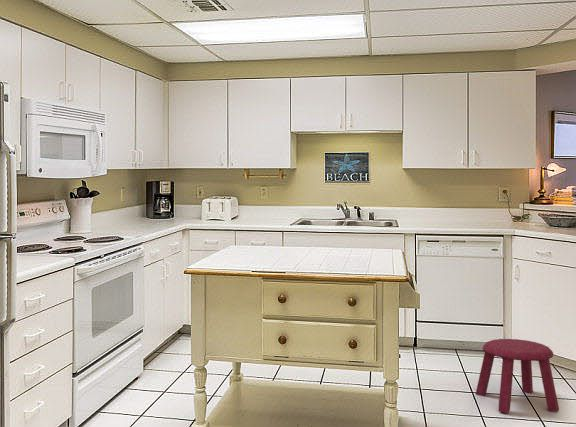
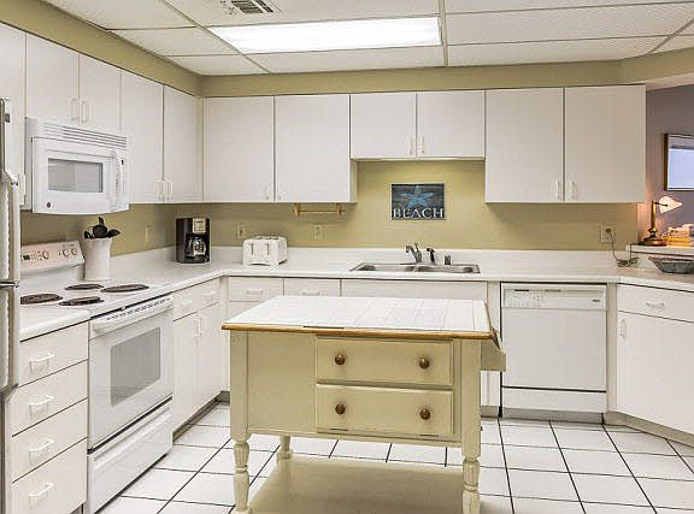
- stool [474,338,560,414]
